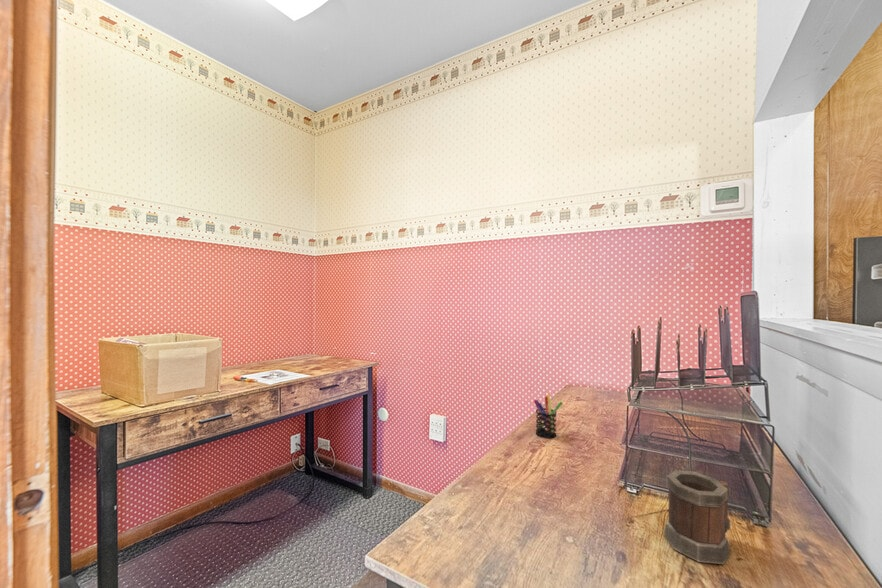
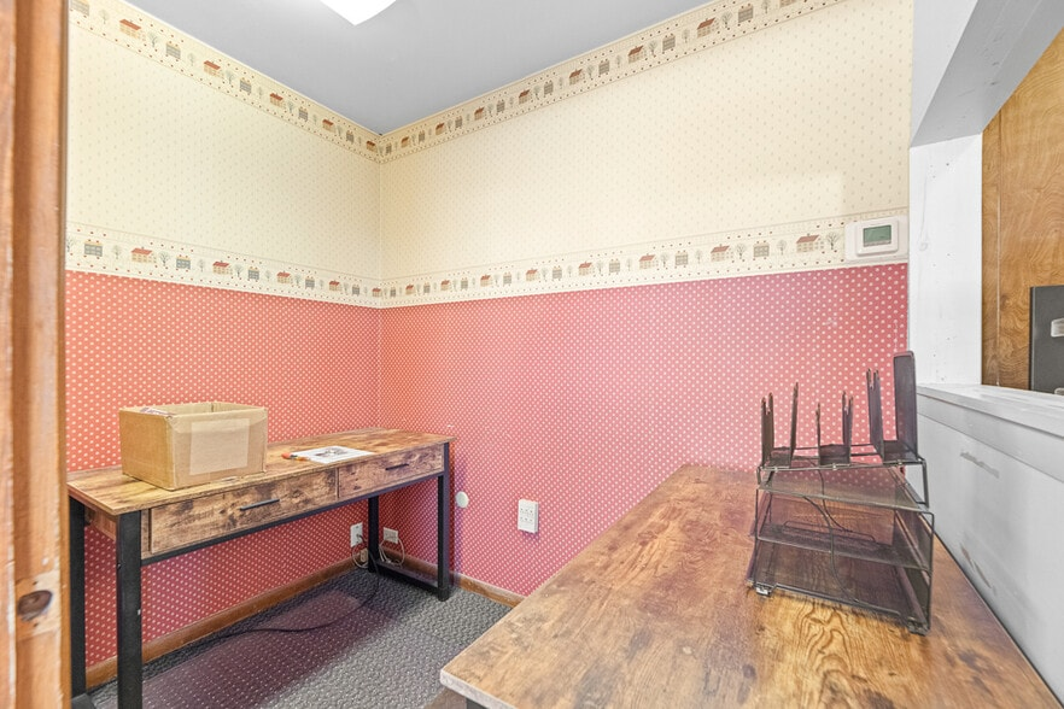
- pen holder [533,394,563,440]
- mug [663,469,732,565]
